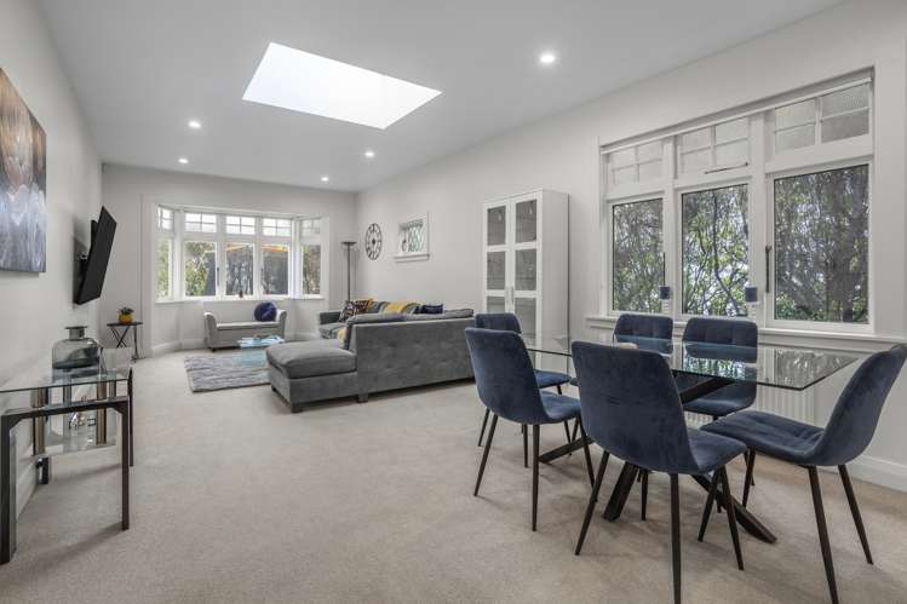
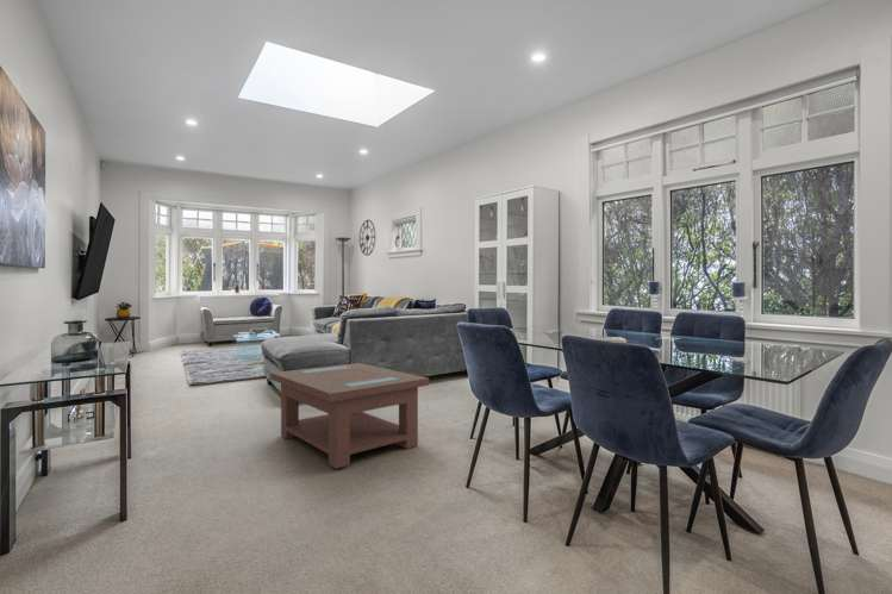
+ coffee table [269,362,430,470]
